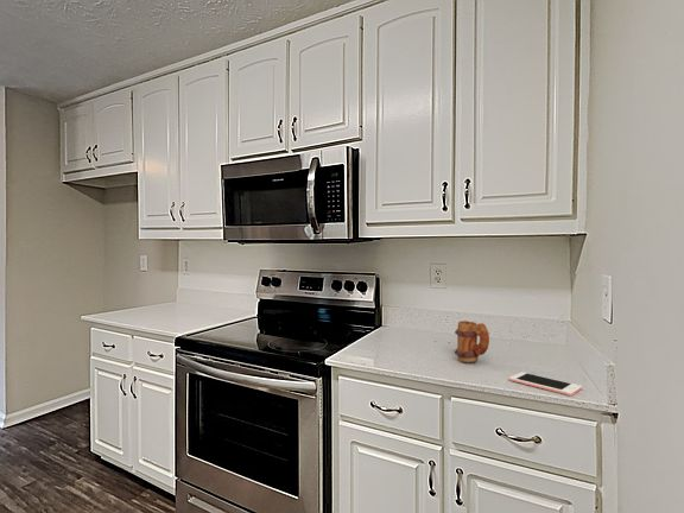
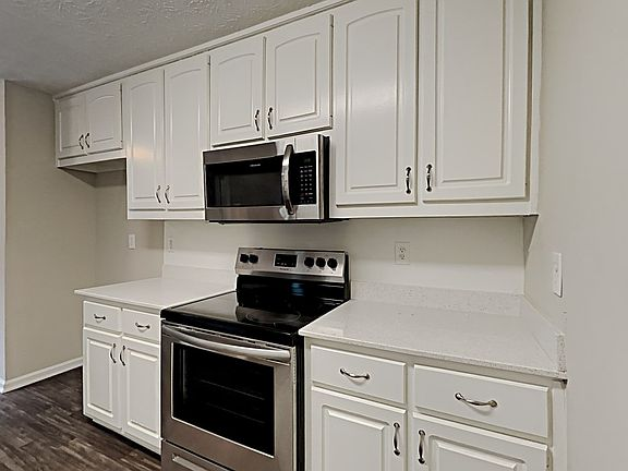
- mug [454,319,490,363]
- cell phone [508,370,583,397]
